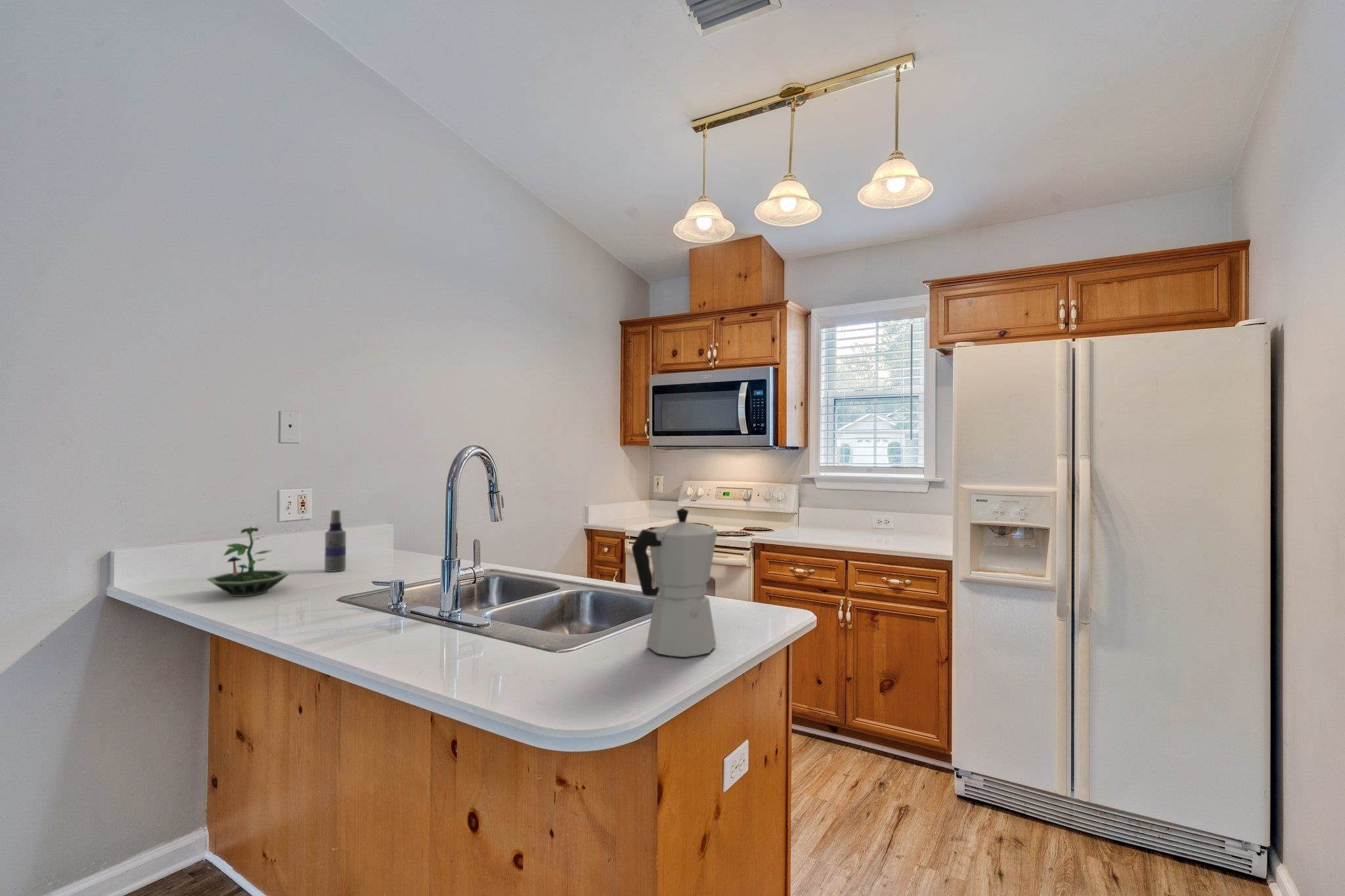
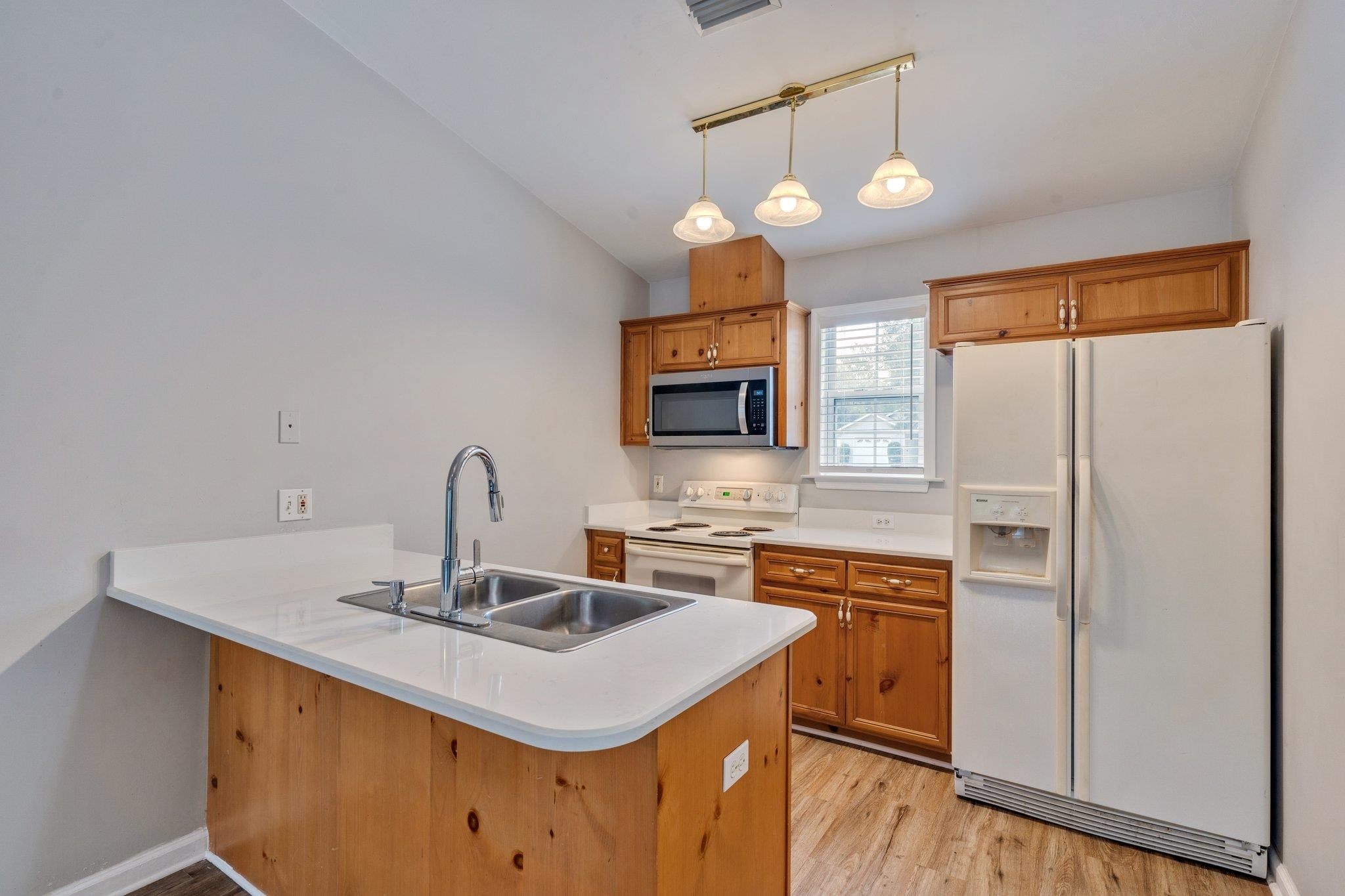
- spray bottle [324,509,347,572]
- terrarium [206,525,290,597]
- moka pot [631,507,718,658]
